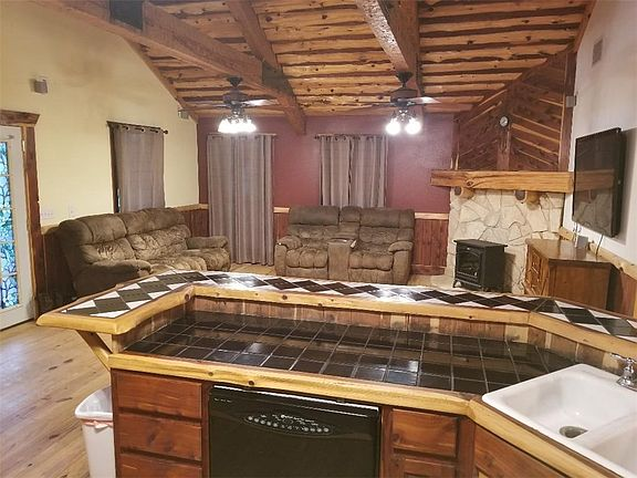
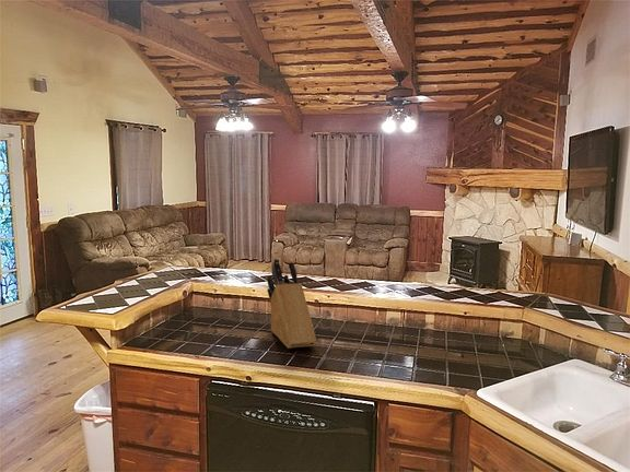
+ knife block [266,258,317,350]
